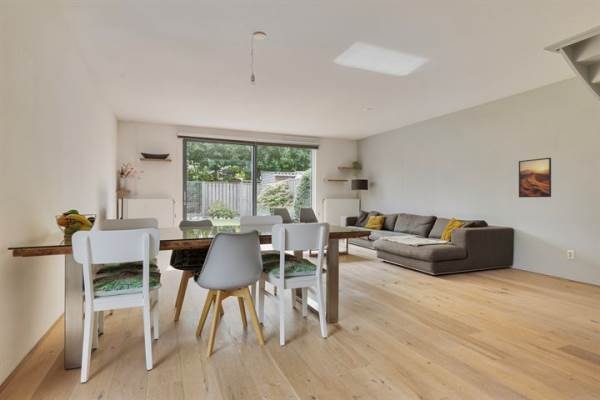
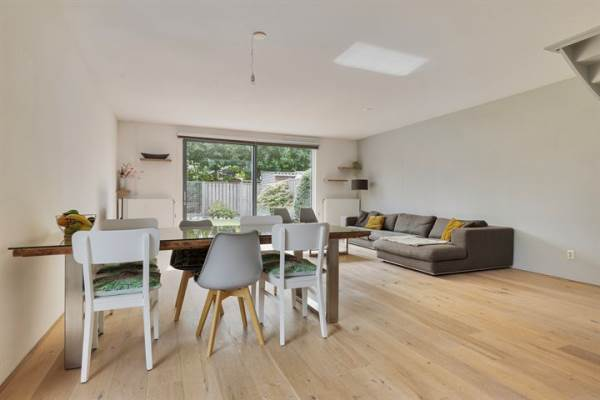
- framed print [518,157,552,198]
